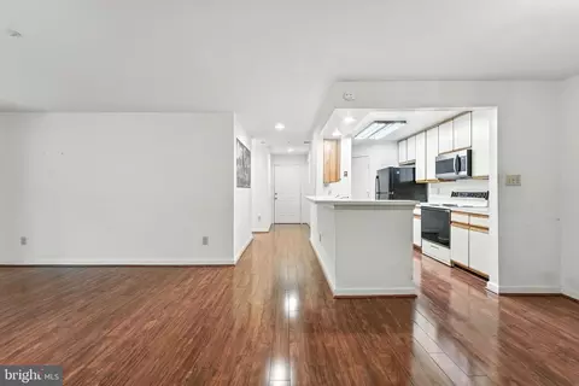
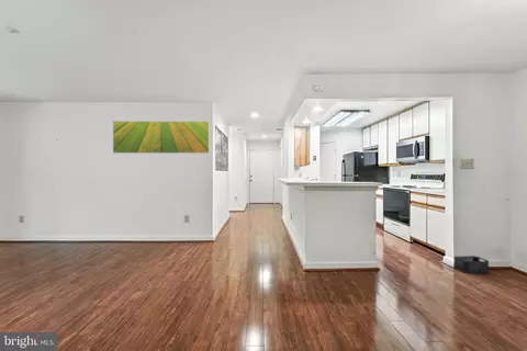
+ storage bin [453,254,490,274]
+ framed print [112,120,211,155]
